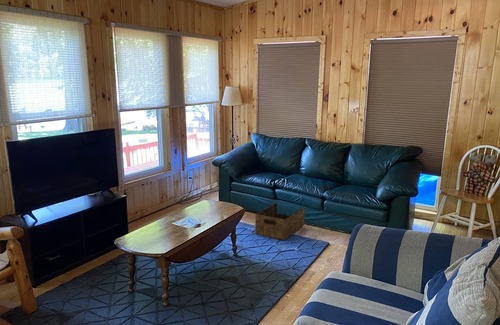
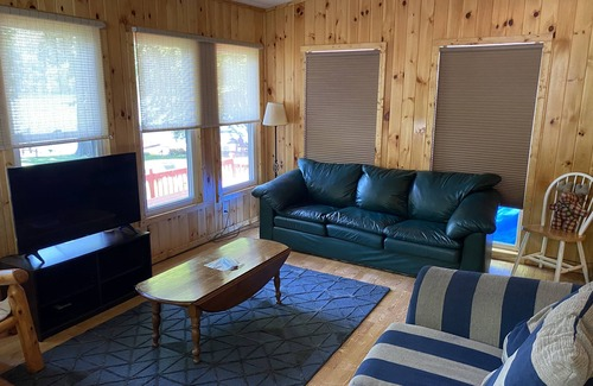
- storage basket [254,202,305,241]
